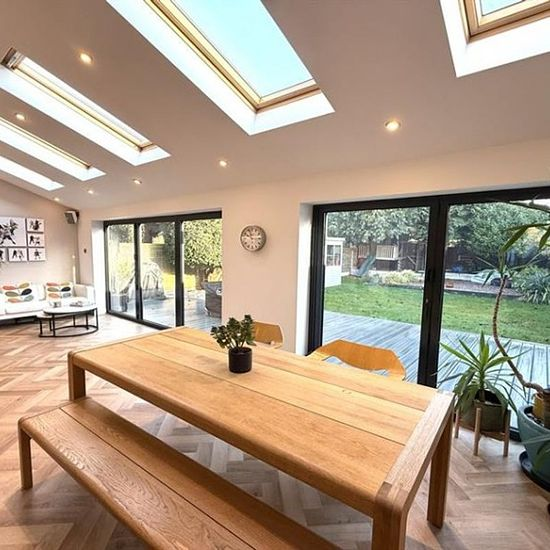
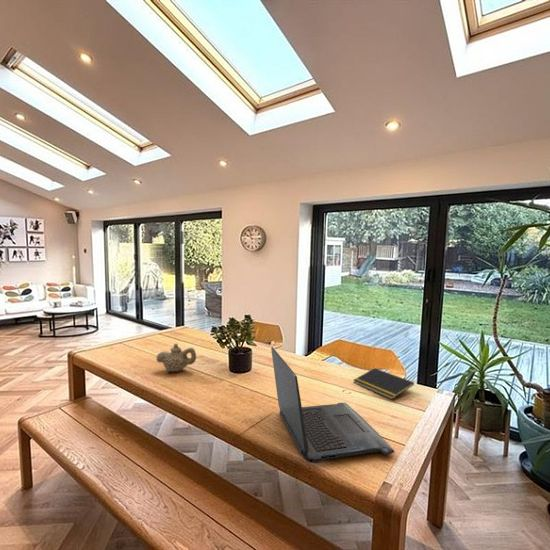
+ teapot [155,343,197,373]
+ notepad [353,367,415,400]
+ laptop [270,346,395,464]
